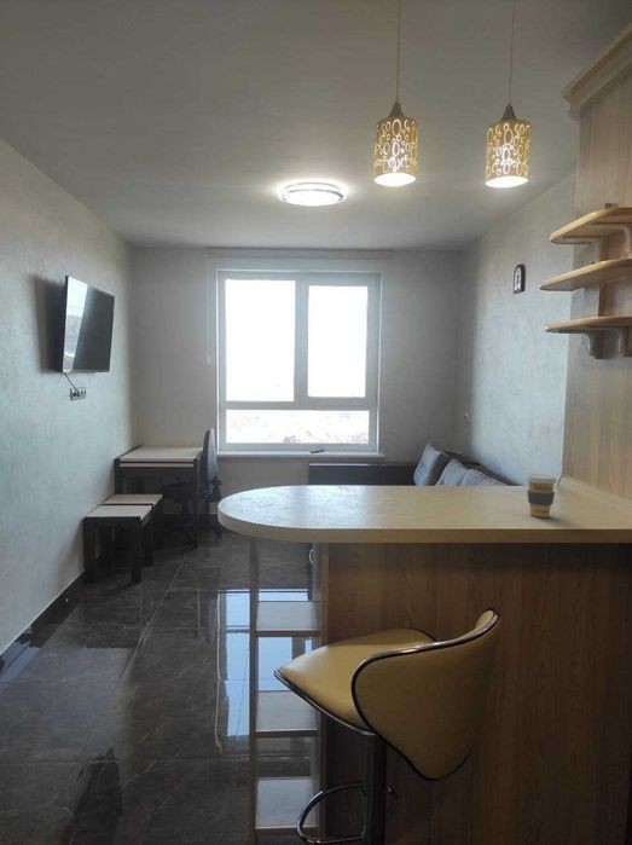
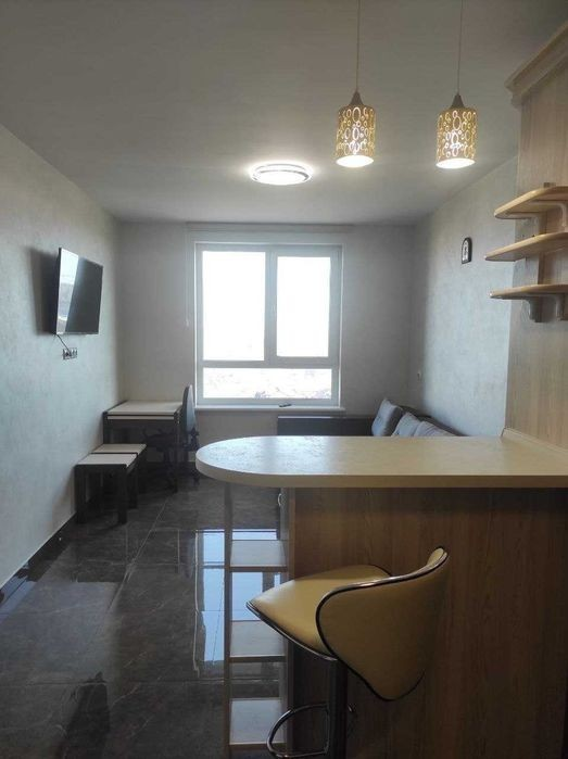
- coffee cup [524,473,558,519]
